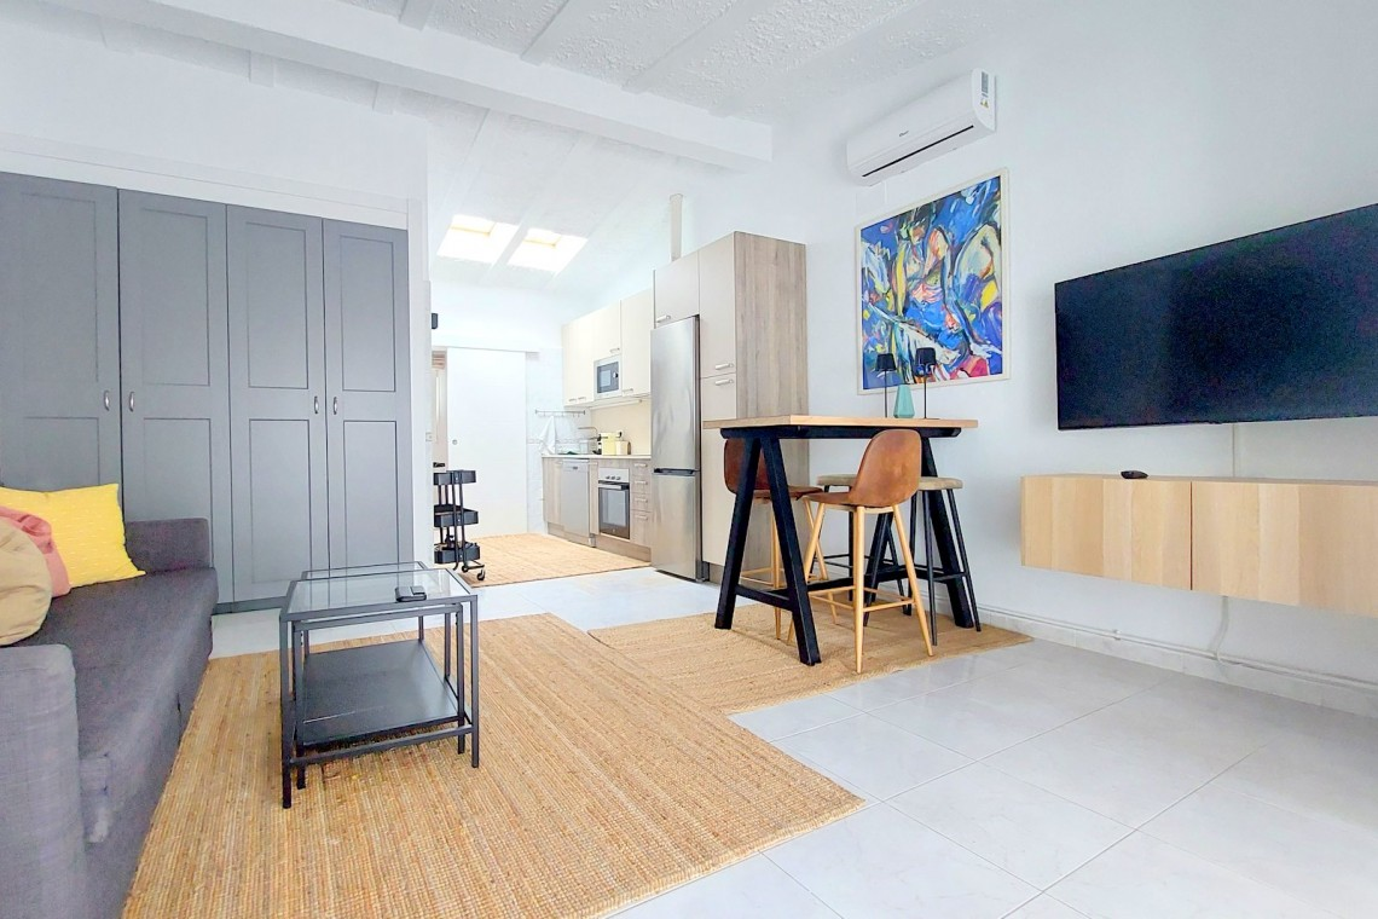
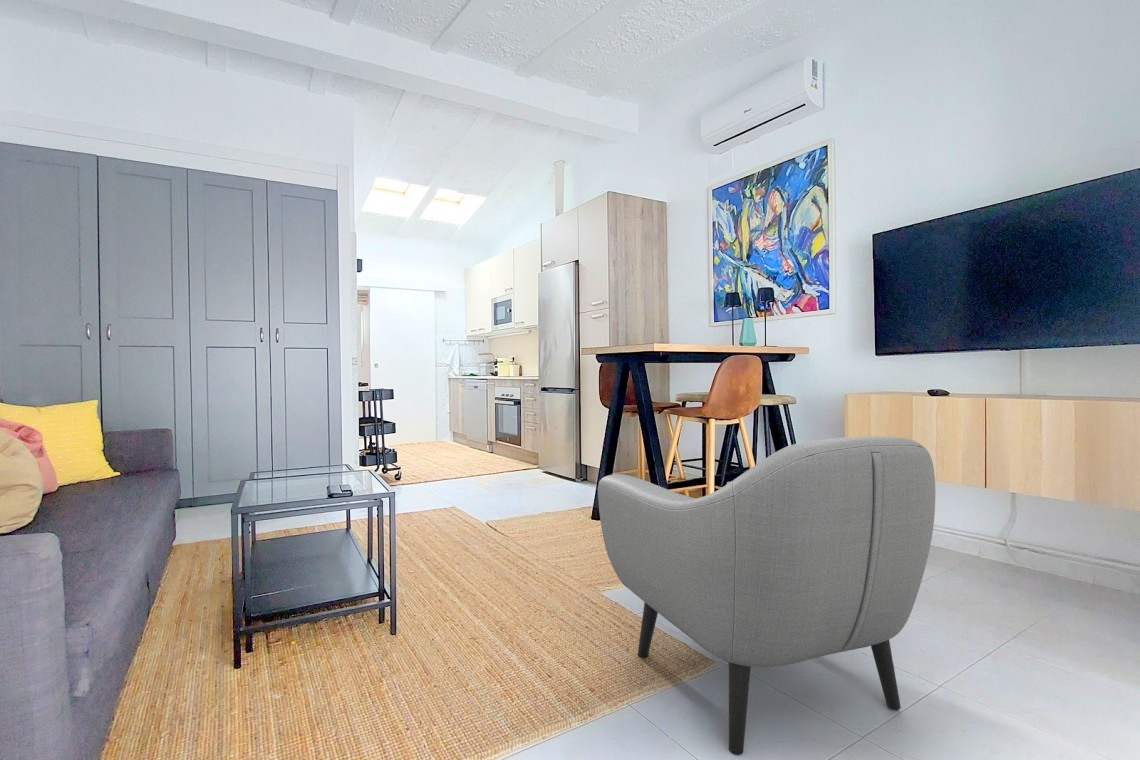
+ armchair [597,436,936,756]
